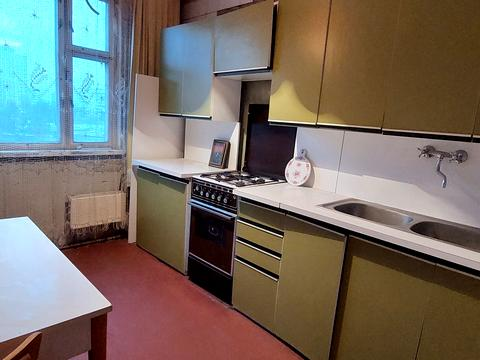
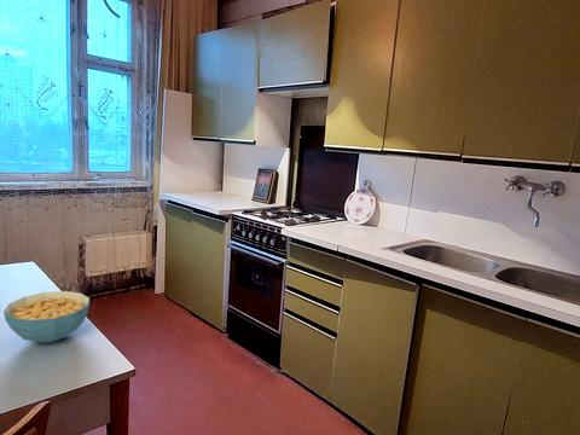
+ cereal bowl [2,290,91,344]
